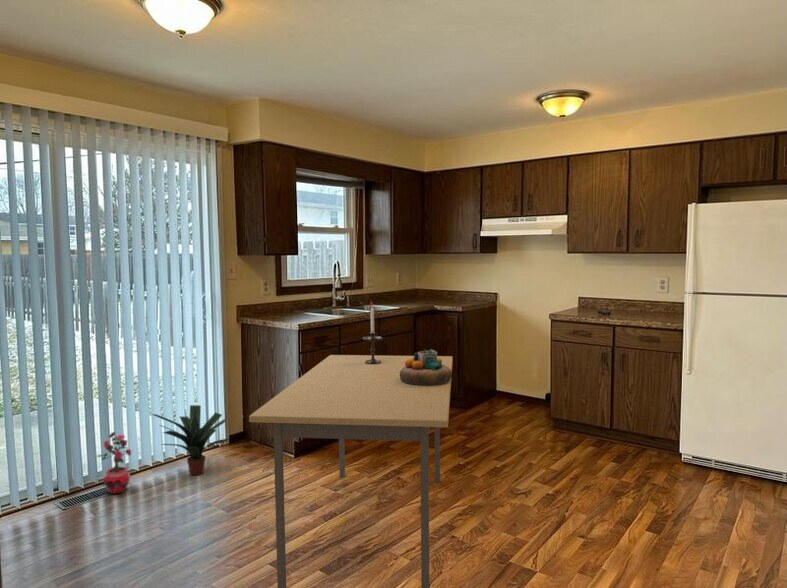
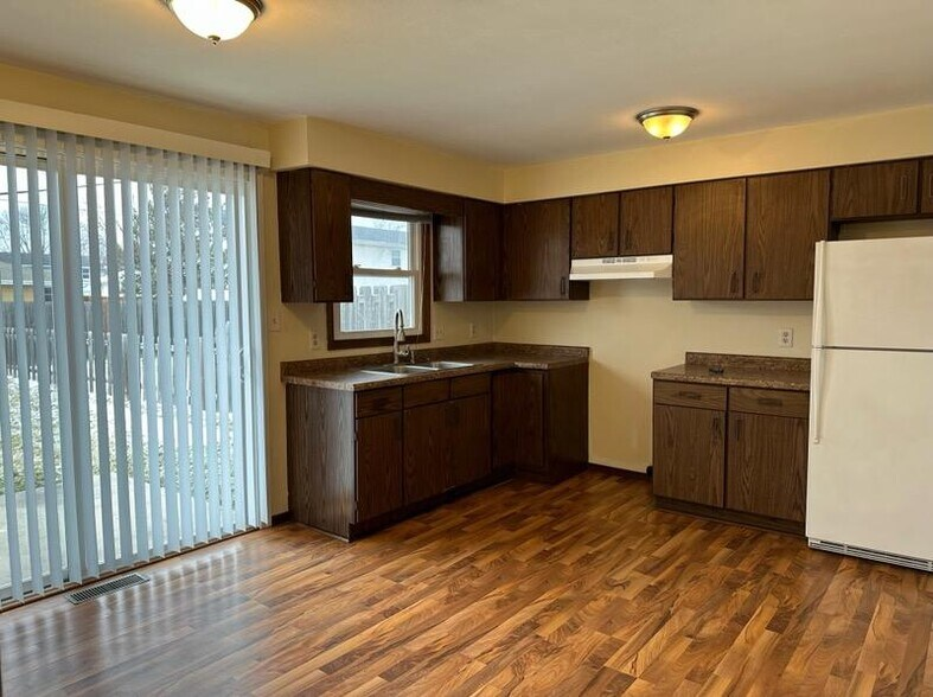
- potted plant [96,431,132,495]
- candlestick [362,301,383,364]
- dining table [248,354,454,588]
- decorative bowl [400,348,453,386]
- potted plant [150,404,230,477]
